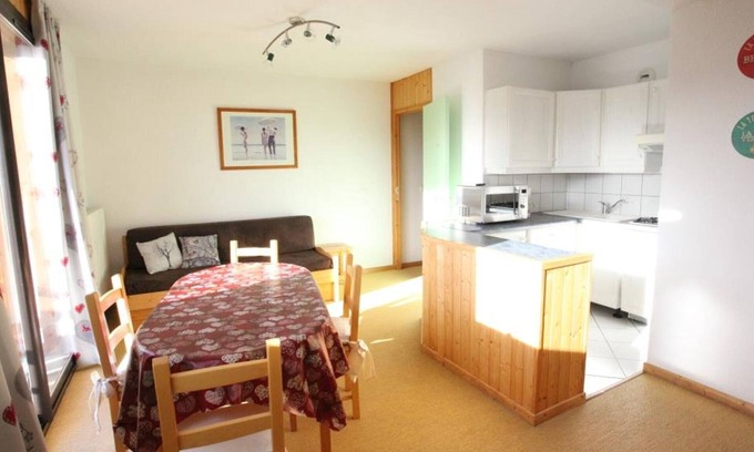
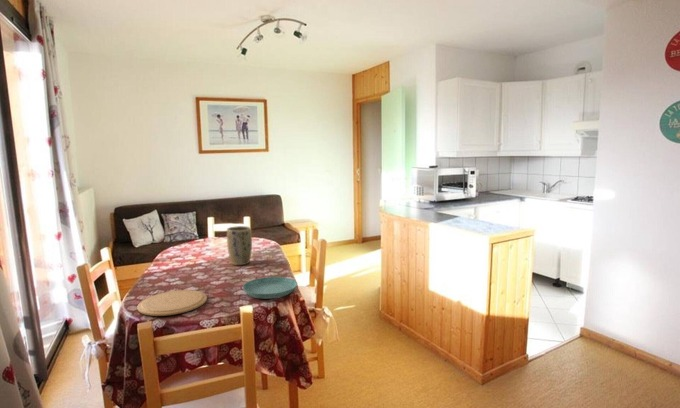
+ plant pot [226,225,253,266]
+ saucer [242,276,298,300]
+ plate [136,289,208,317]
